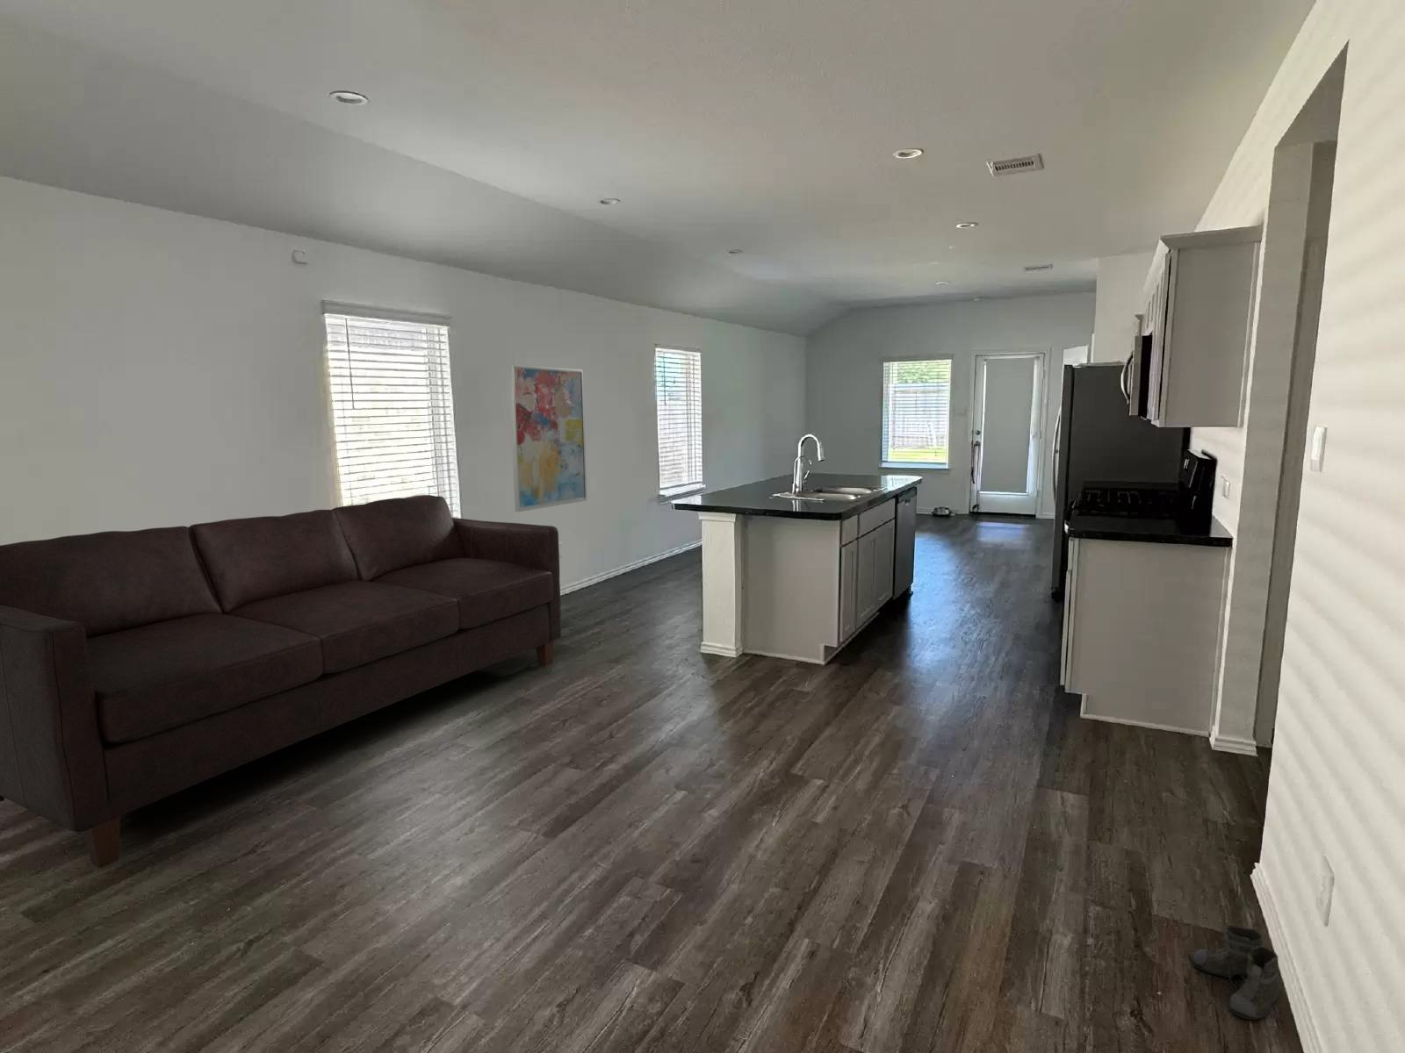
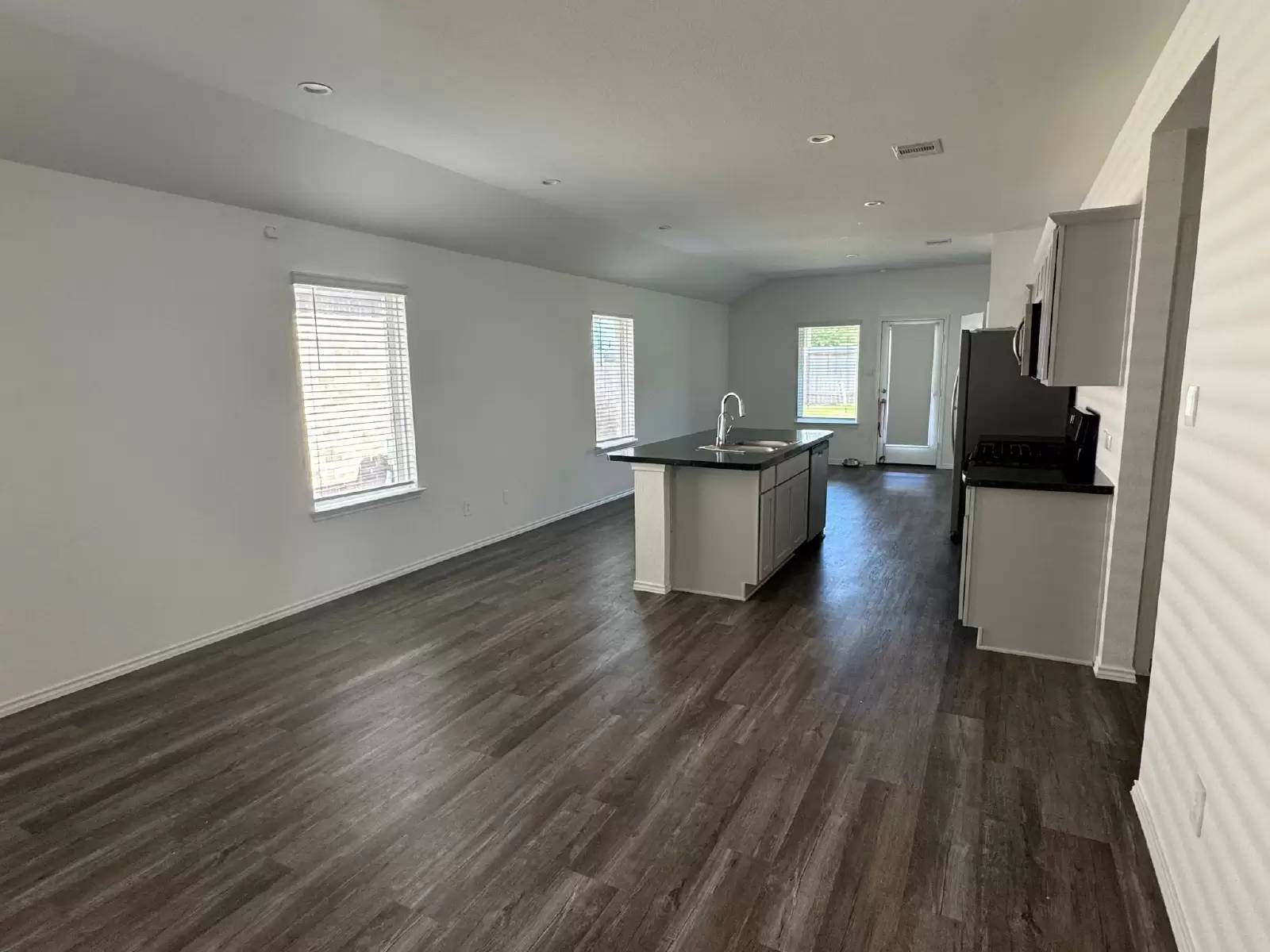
- boots [1190,924,1292,1025]
- wall art [508,363,587,512]
- sofa [0,494,562,868]
